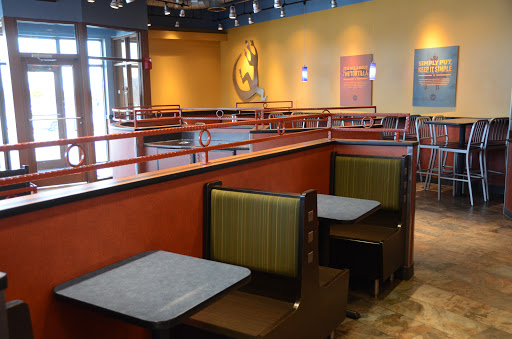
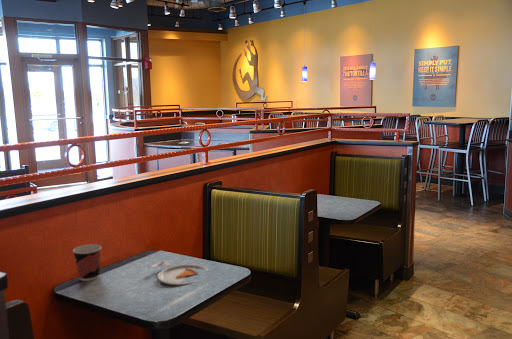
+ dinner plate [150,261,210,286]
+ cup [72,243,103,282]
